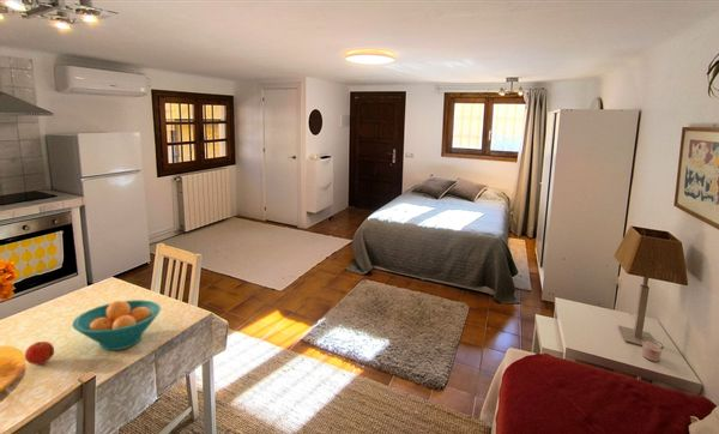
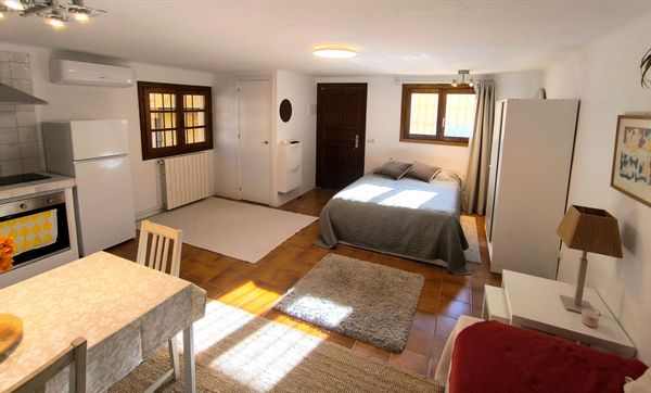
- apple [24,340,55,367]
- fruit bowl [71,299,162,351]
